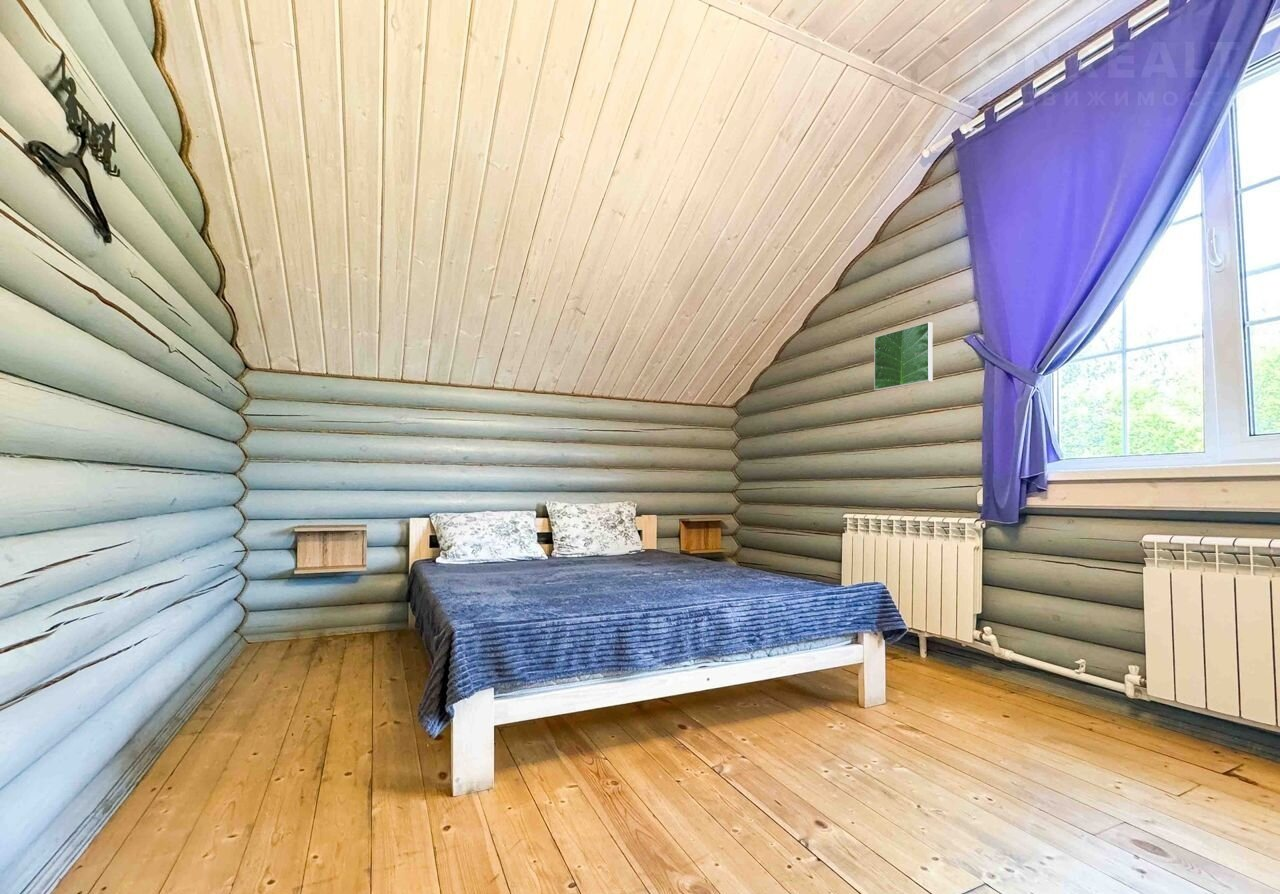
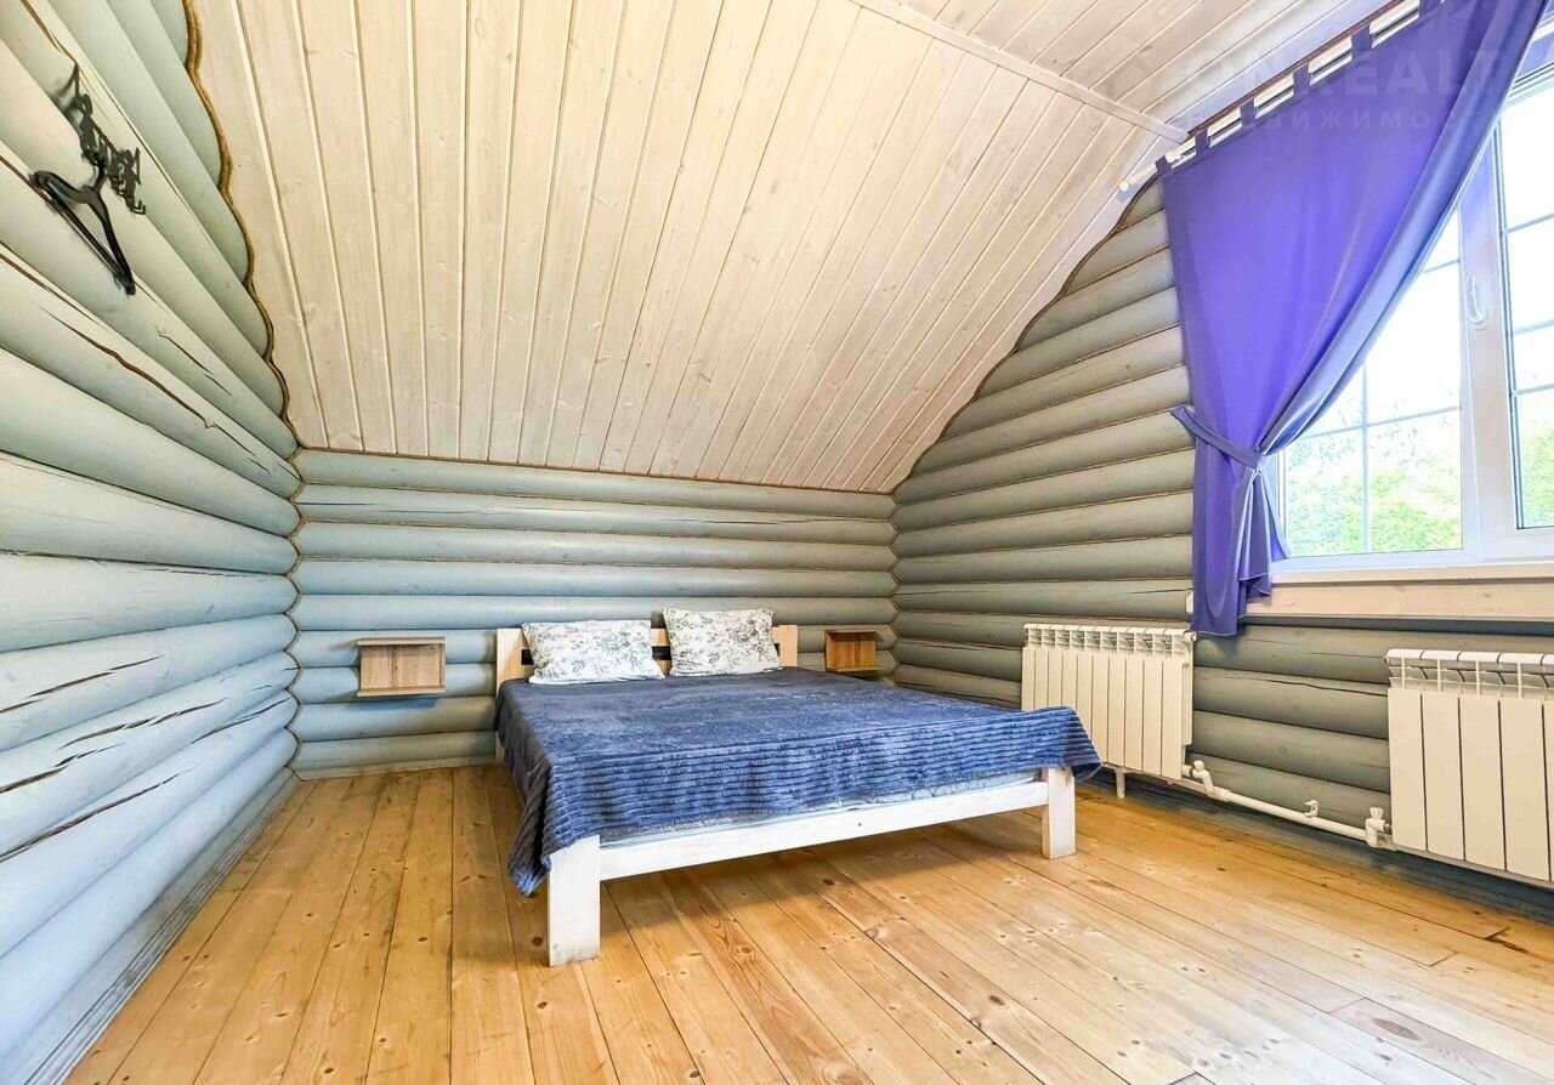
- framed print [873,321,934,391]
